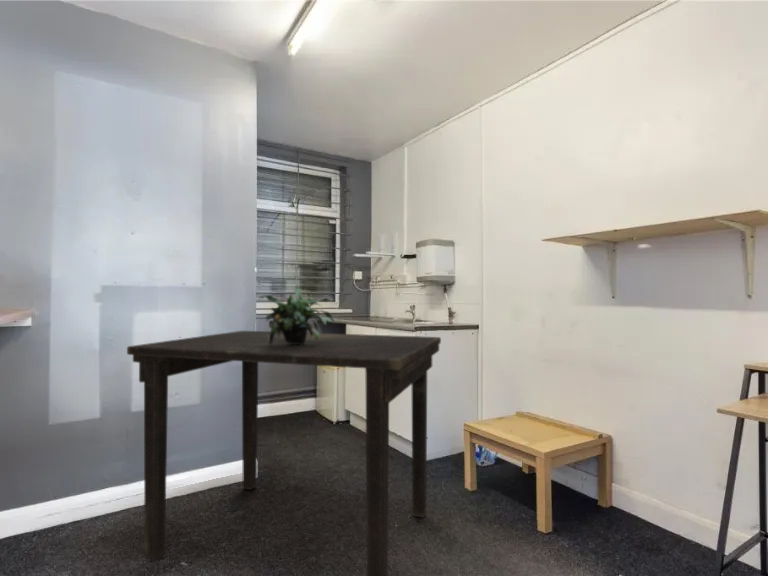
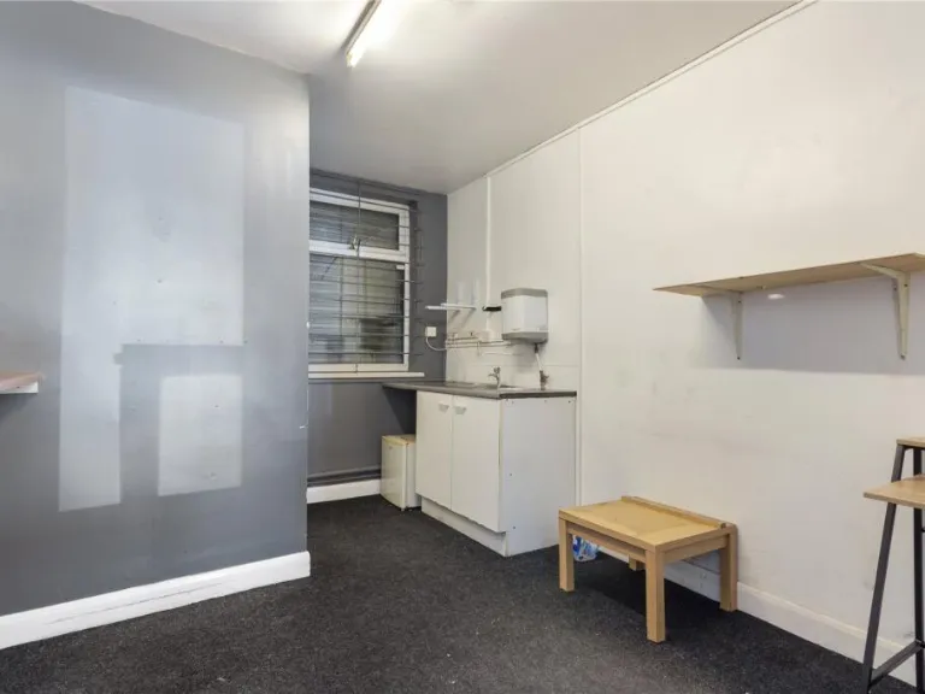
- potted plant [258,285,335,346]
- dining table [126,330,442,576]
